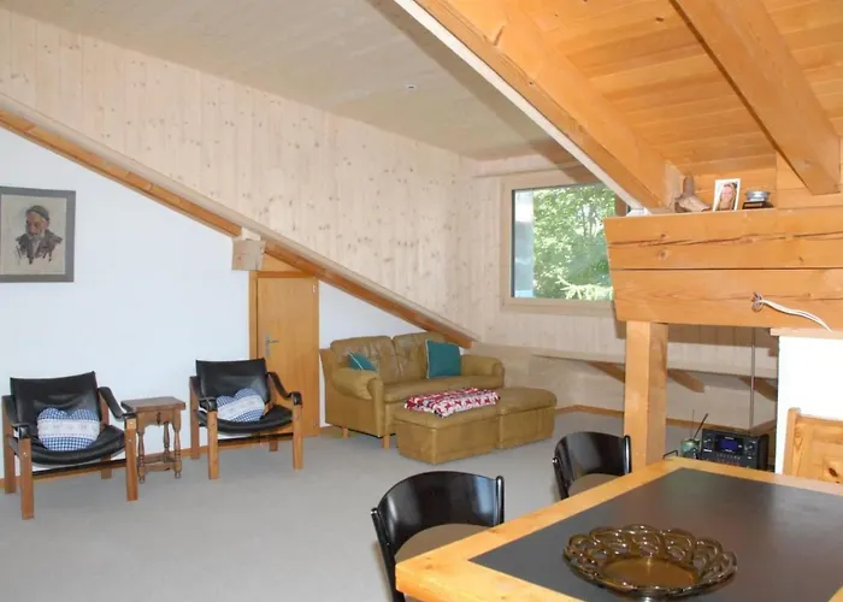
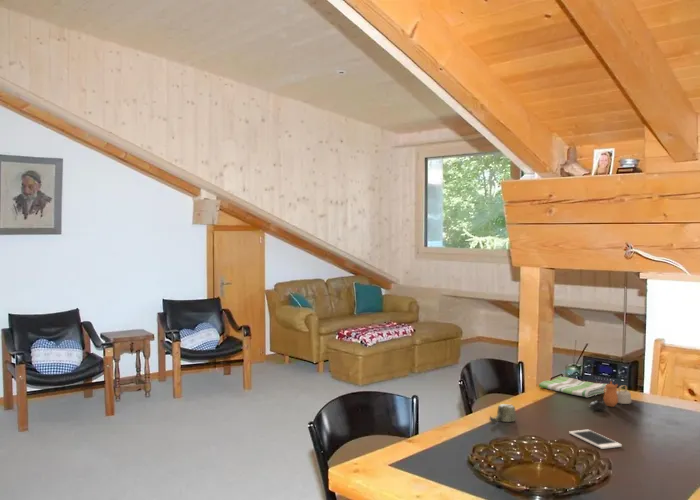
+ cell phone [568,429,623,450]
+ teapot [588,381,632,411]
+ dish towel [538,376,608,398]
+ cup [489,403,517,425]
